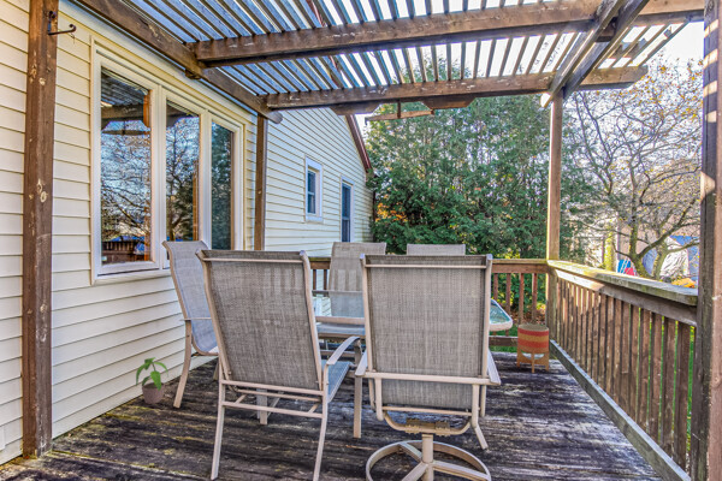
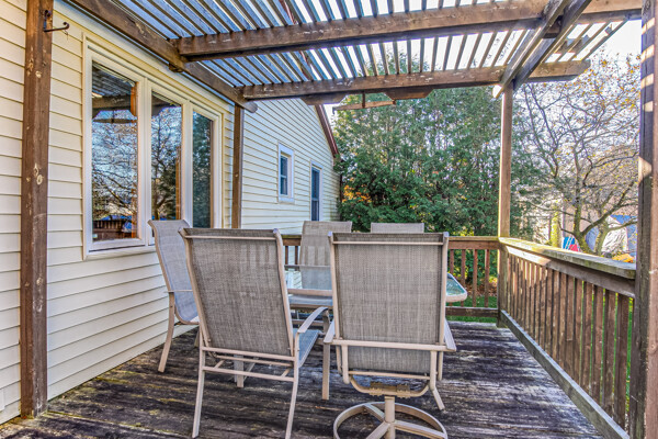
- potted plant [135,356,170,405]
- planter [515,323,550,374]
